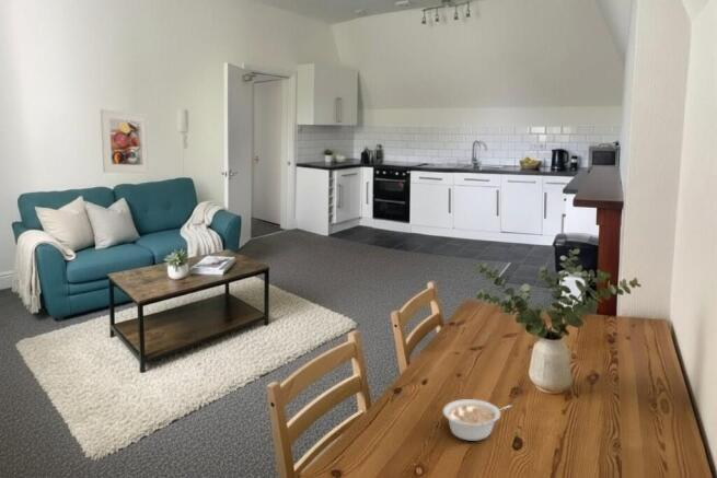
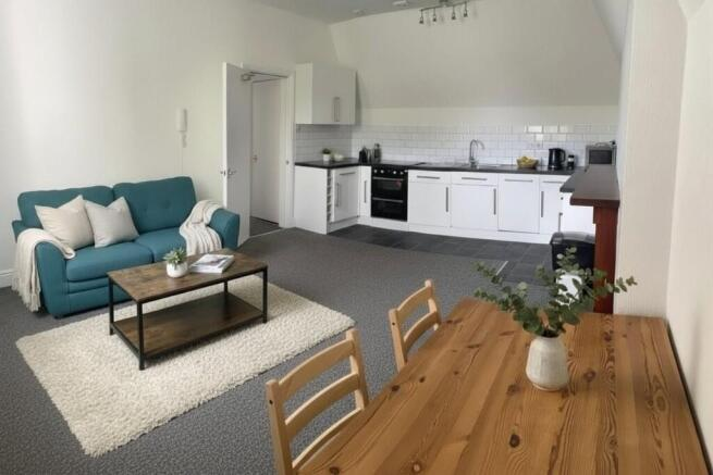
- legume [442,398,512,442]
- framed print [100,108,151,174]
